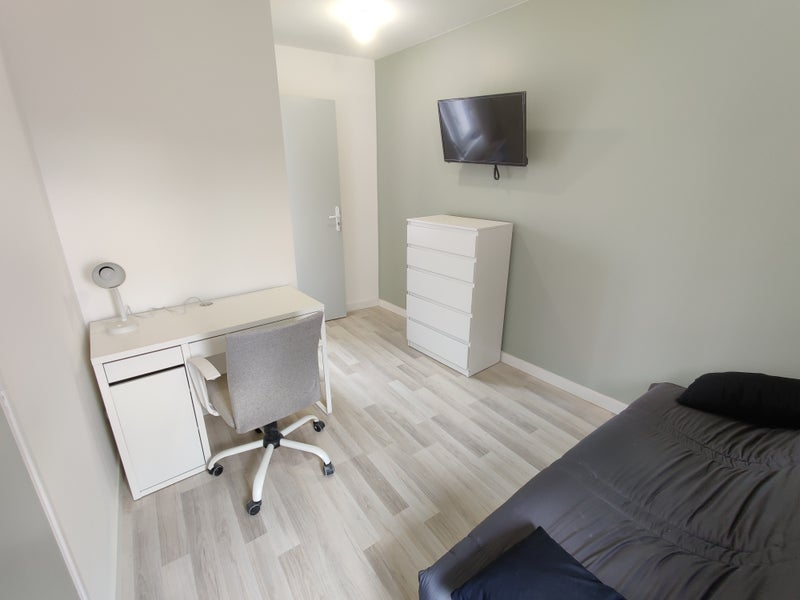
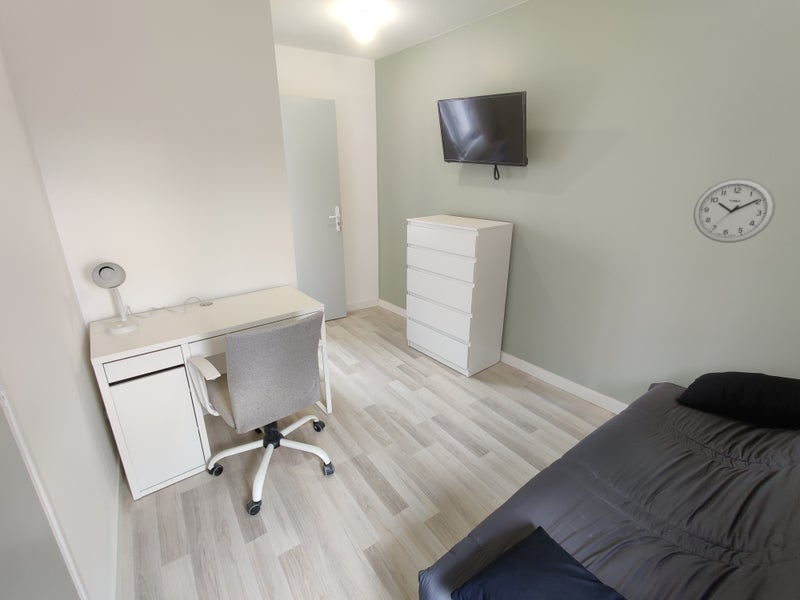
+ wall clock [692,177,777,244]
